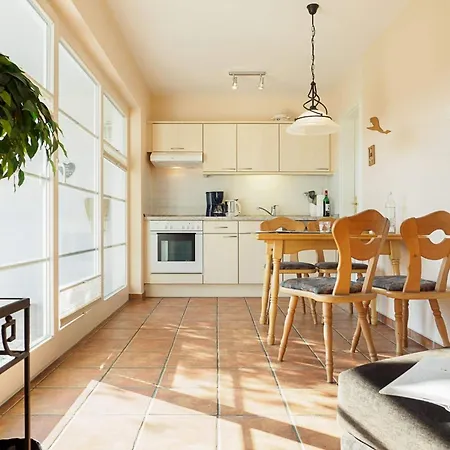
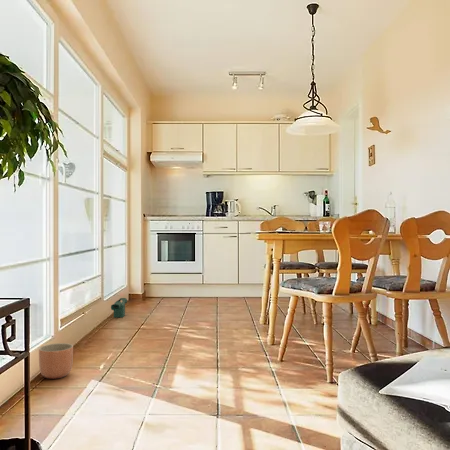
+ watering can [110,297,128,318]
+ planter [38,342,74,380]
